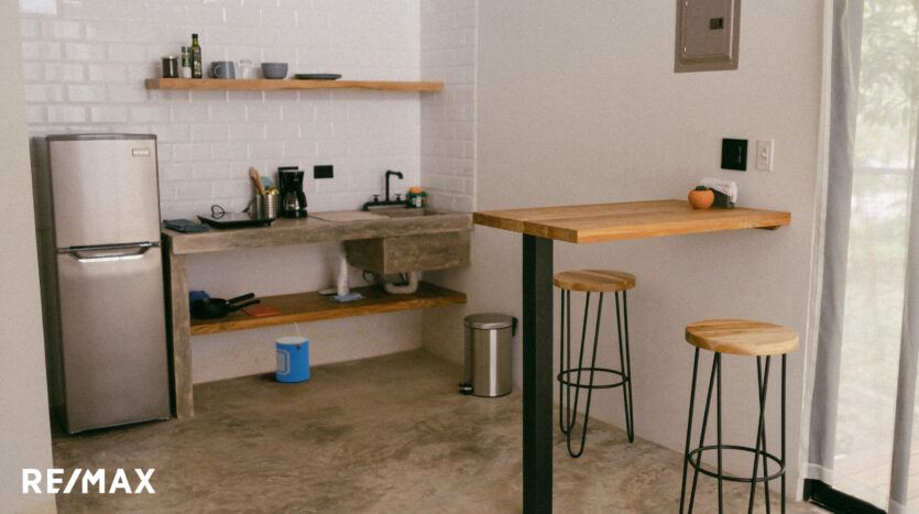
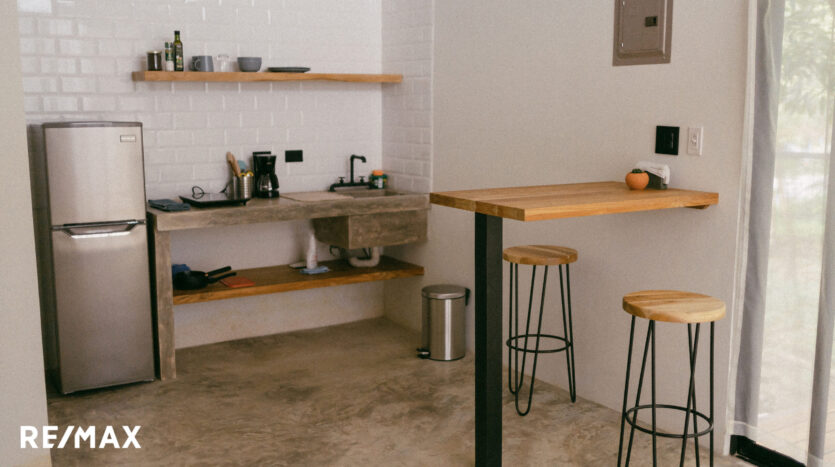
- bucket [274,322,310,383]
